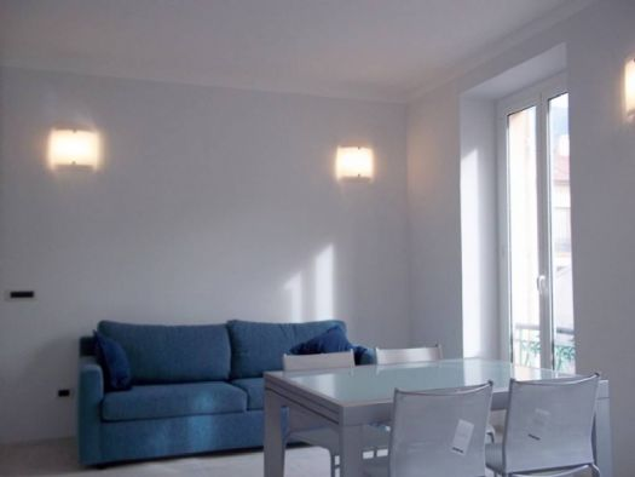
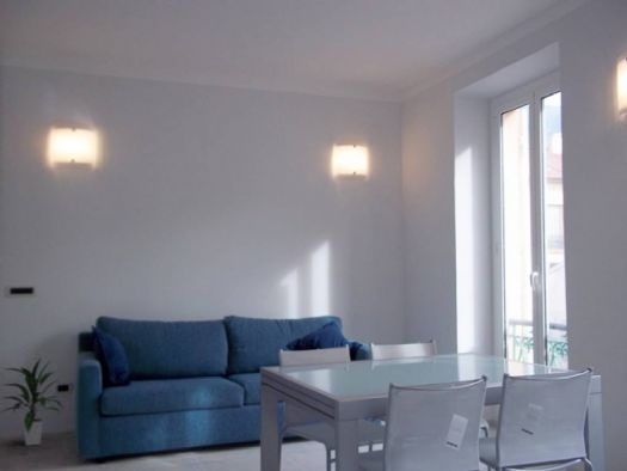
+ indoor plant [0,357,64,447]
